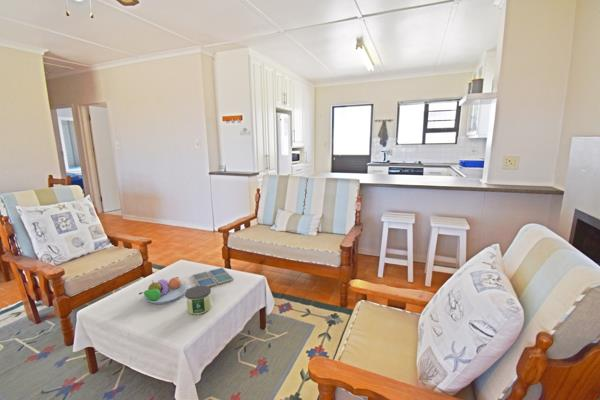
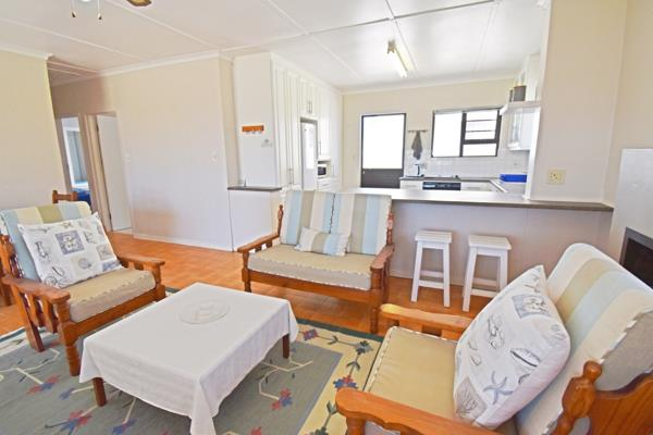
- candle [184,285,212,316]
- fruit bowl [138,276,188,305]
- drink coaster [191,267,235,287]
